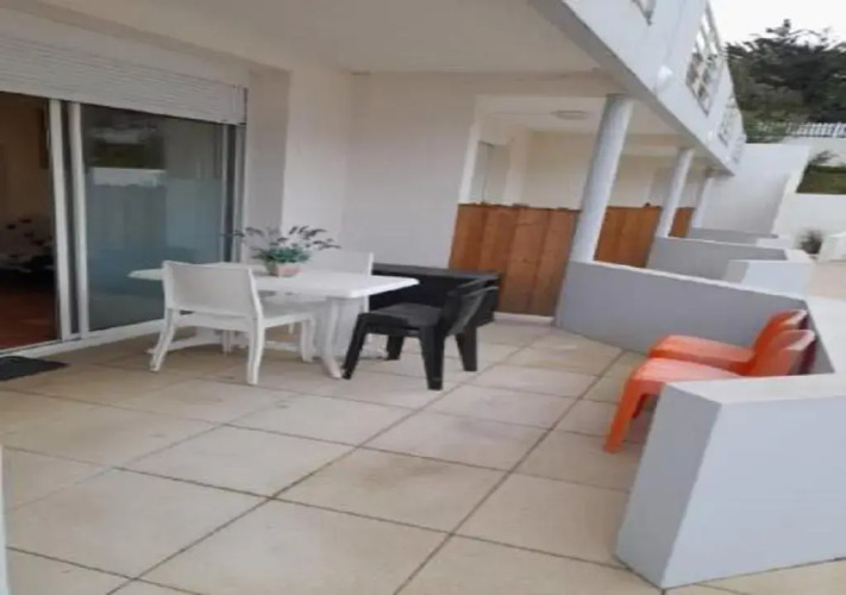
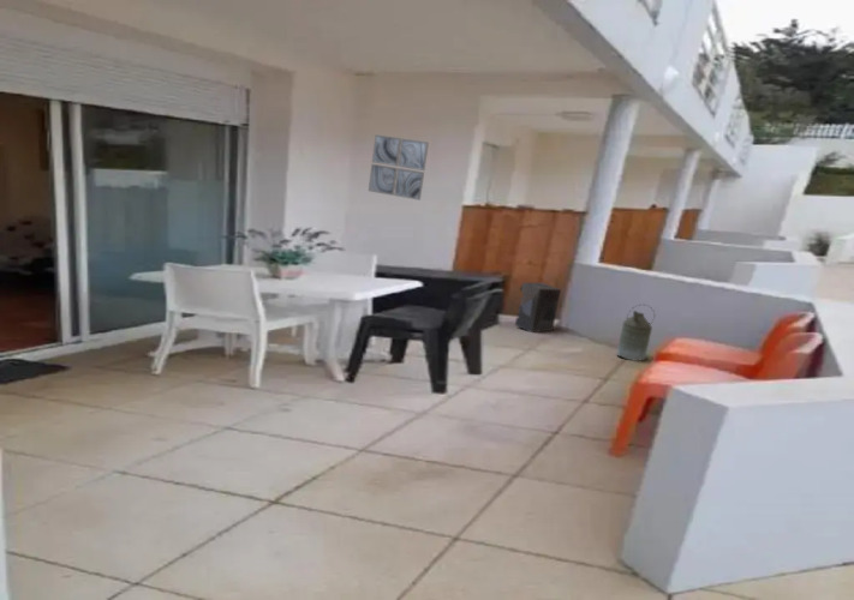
+ storage bin [514,281,562,334]
+ wall art [368,133,430,202]
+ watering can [615,304,656,362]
